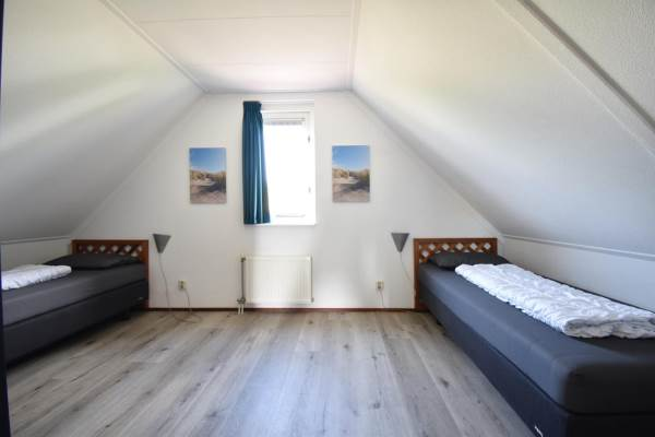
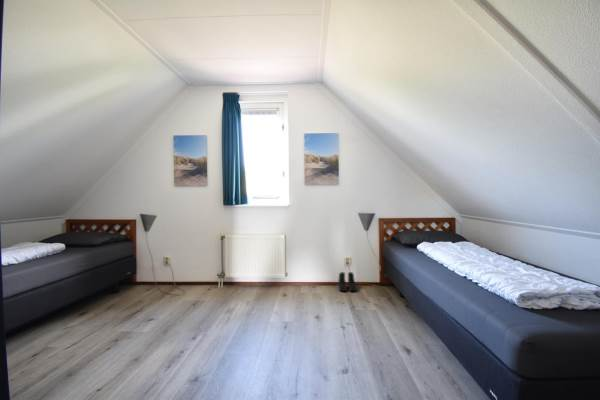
+ boots [337,271,358,292]
